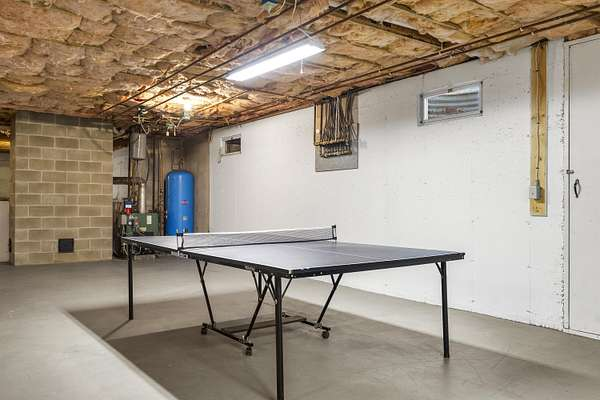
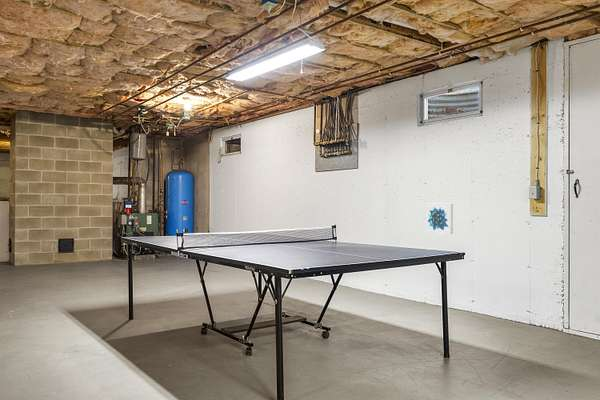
+ wall art [425,203,454,235]
